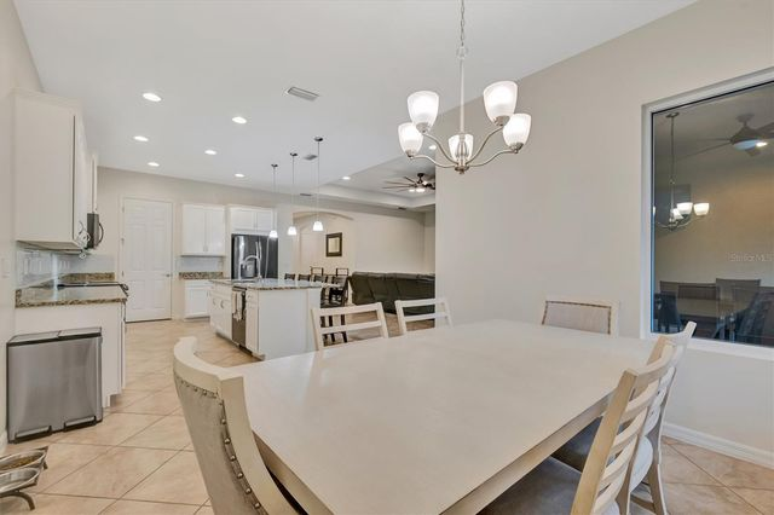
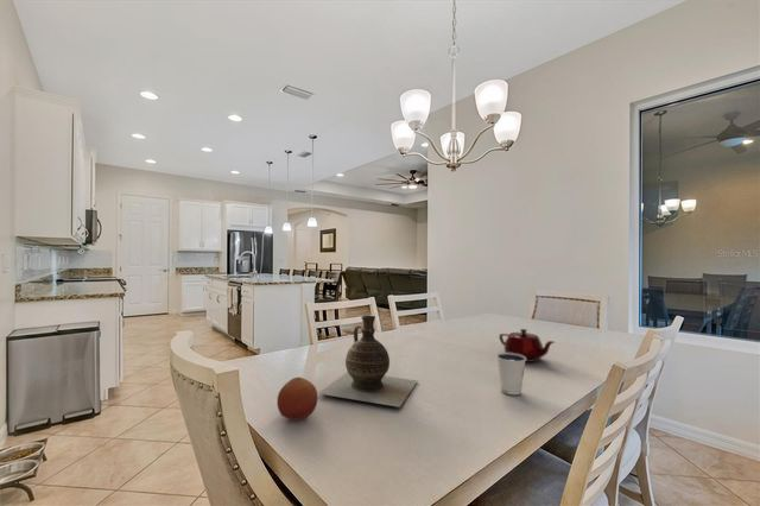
+ ceramic jug [317,315,419,409]
+ fruit [276,377,319,420]
+ teapot [498,328,555,363]
+ dixie cup [495,352,526,396]
